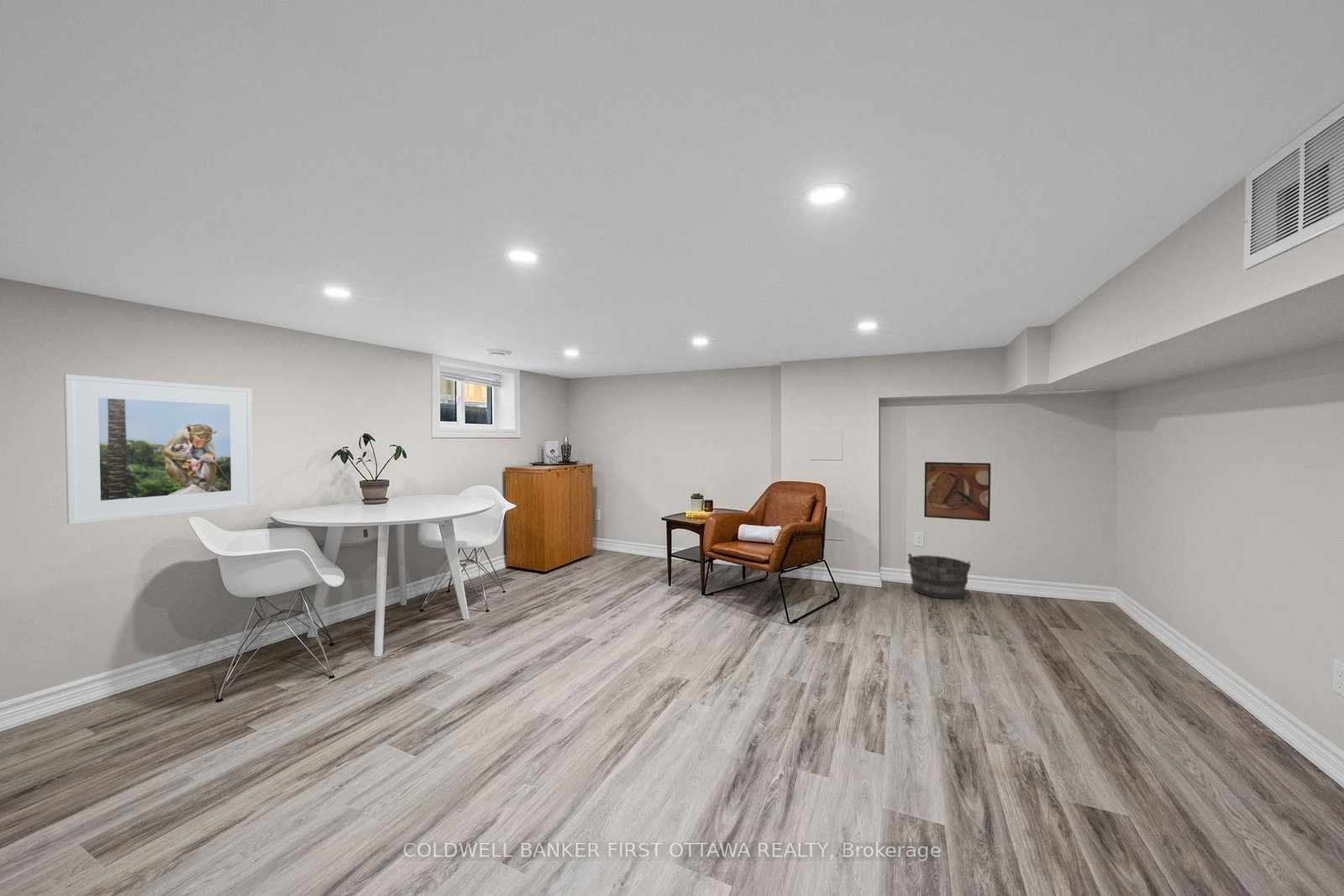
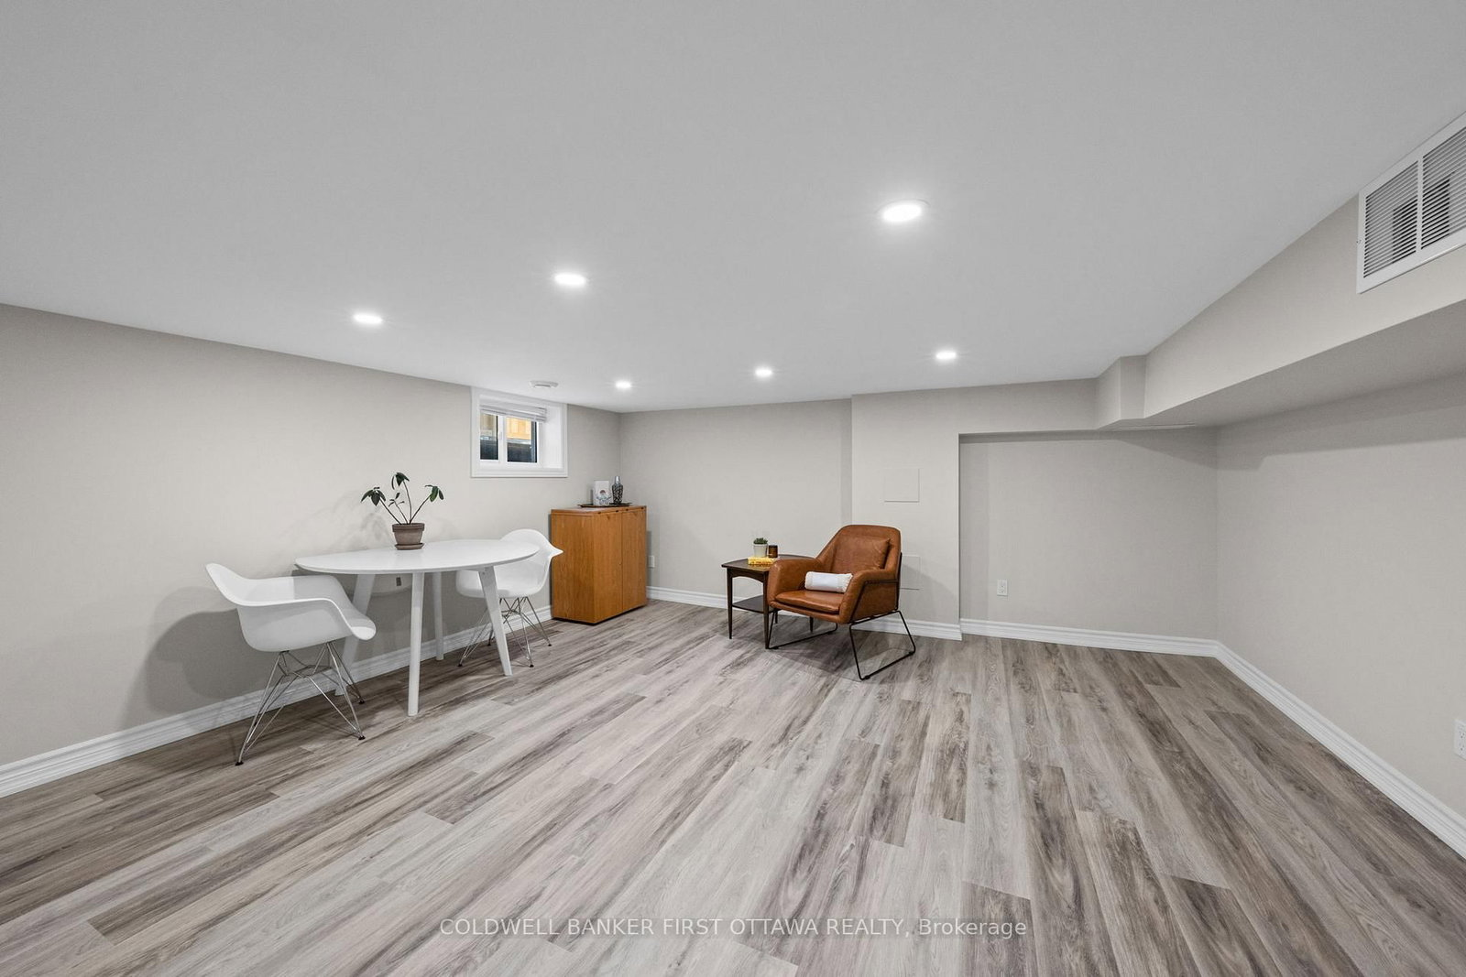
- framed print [63,374,254,526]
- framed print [923,461,991,522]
- bucket [906,553,972,600]
